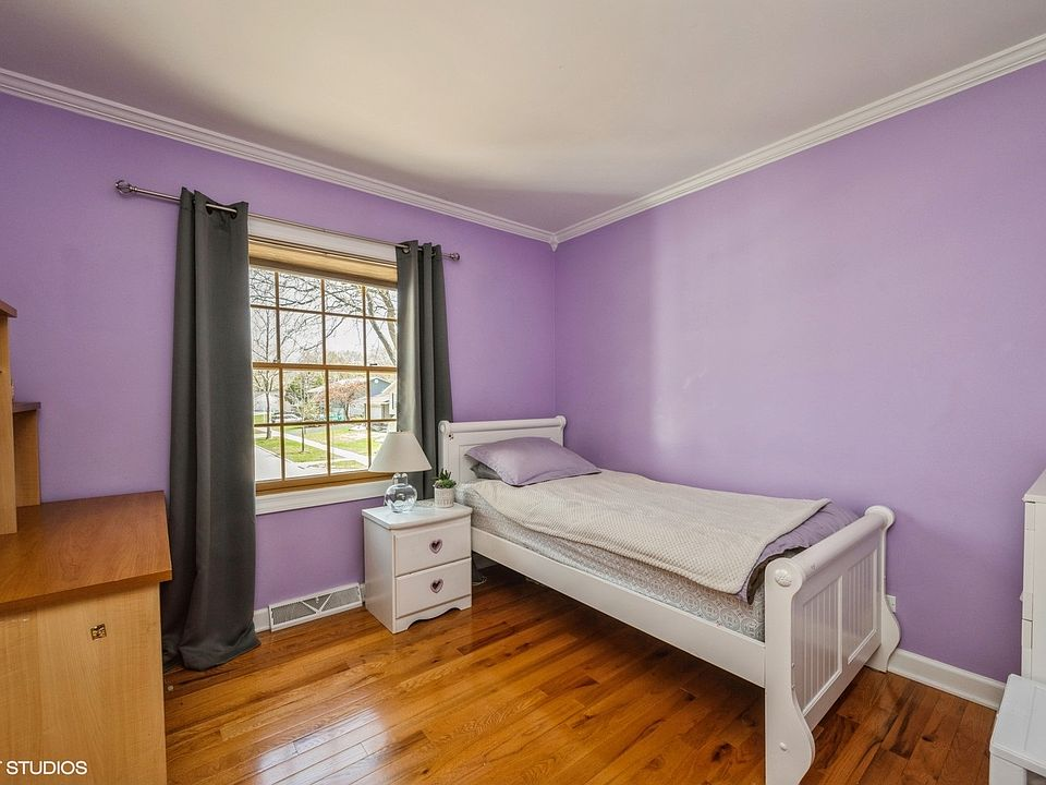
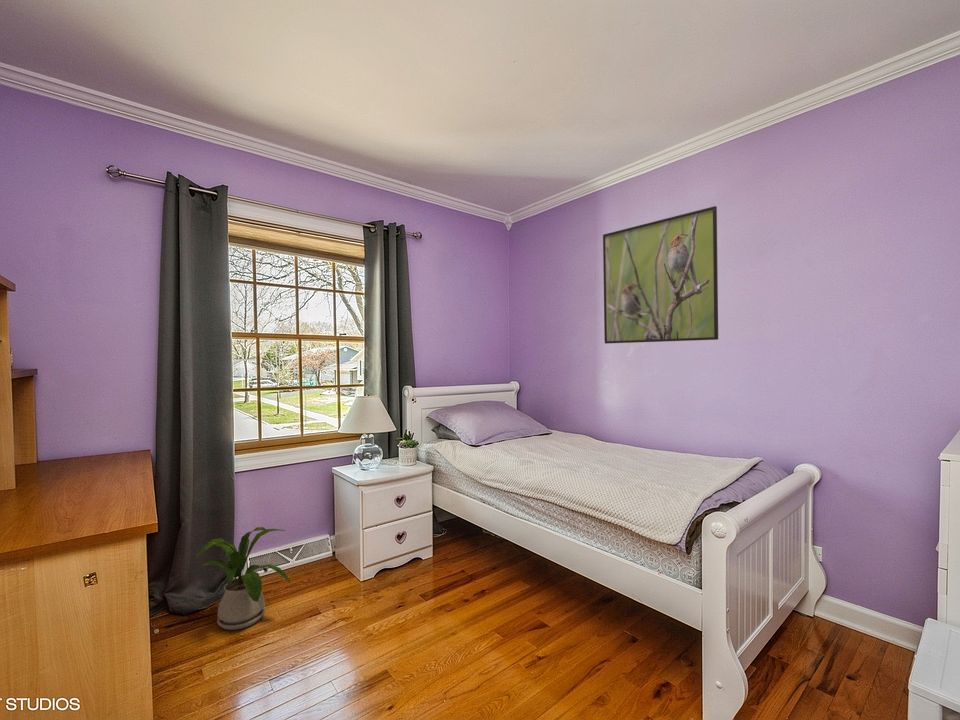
+ house plant [189,526,292,631]
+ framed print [602,205,719,345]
